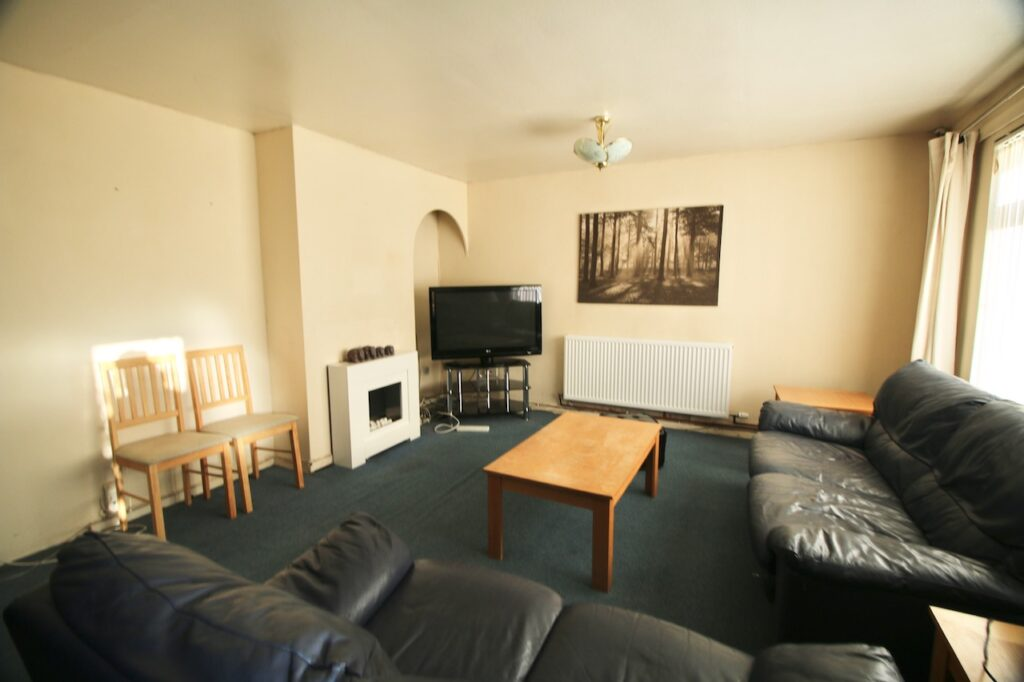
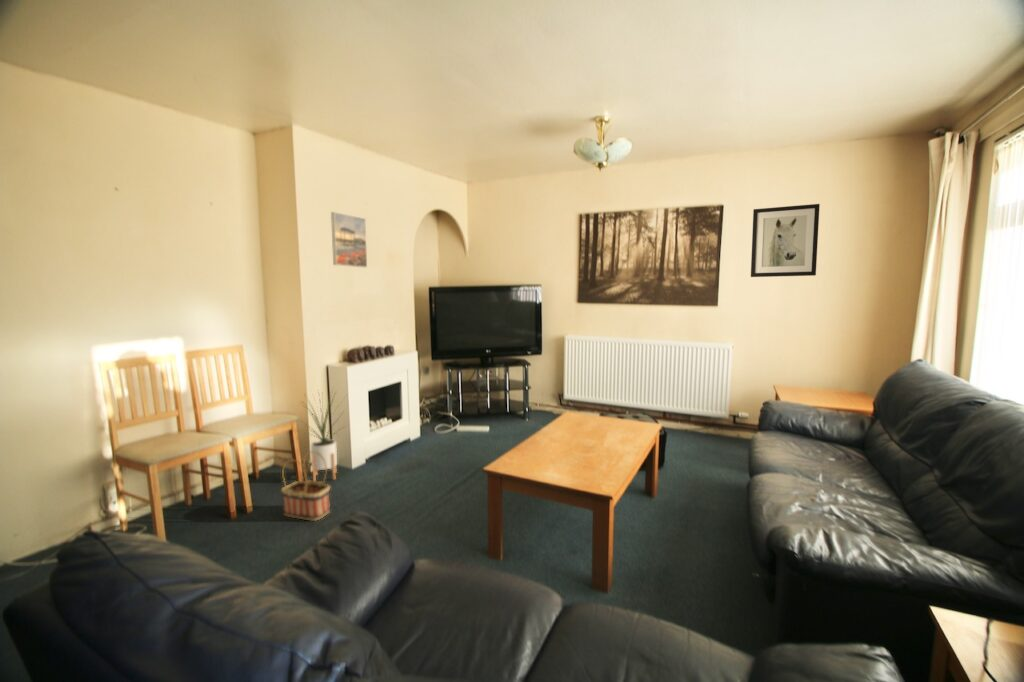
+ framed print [330,211,368,269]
+ basket [280,450,331,522]
+ house plant [297,387,347,481]
+ wall art [750,203,821,278]
